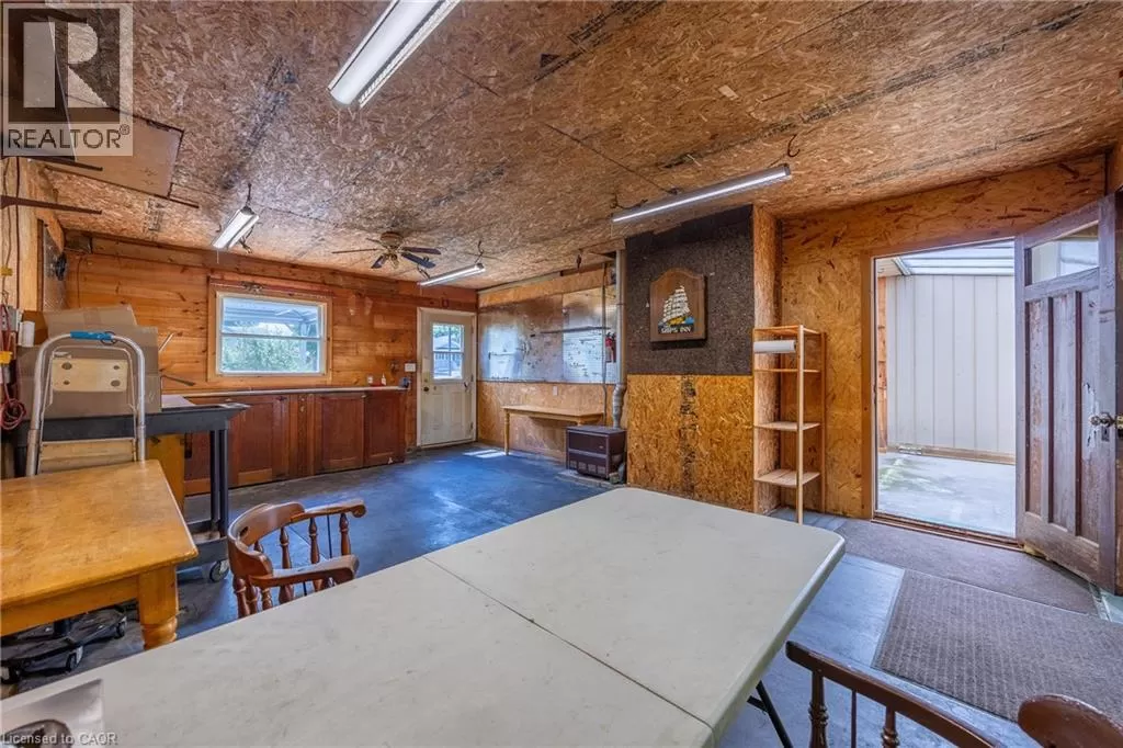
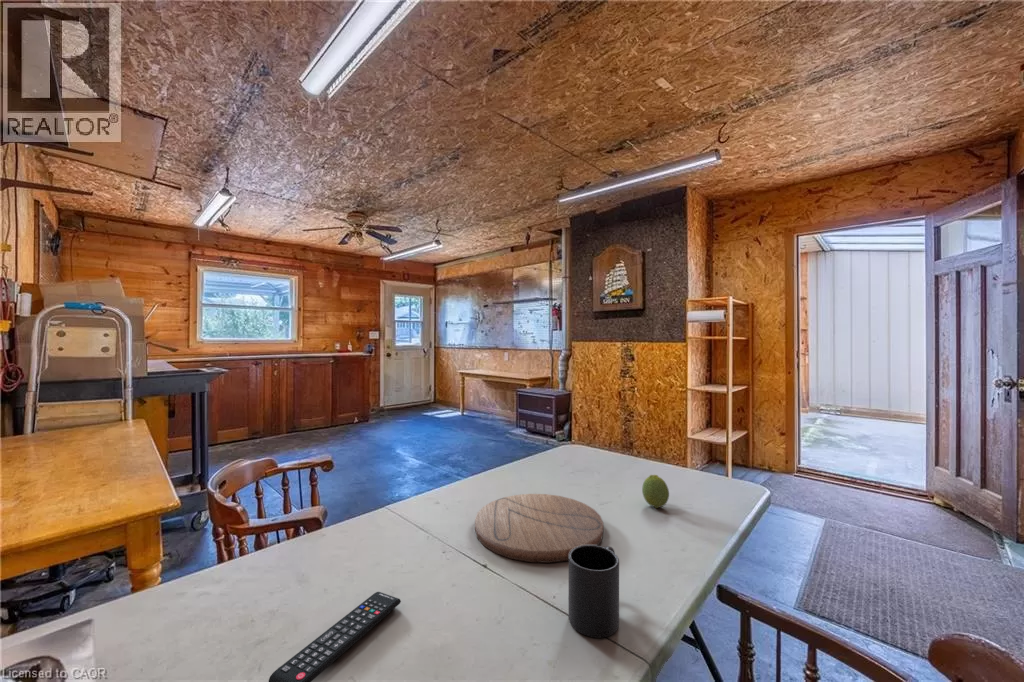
+ cutting board [474,493,604,564]
+ mug [568,545,620,639]
+ fruit [641,474,670,509]
+ remote control [268,591,402,682]
